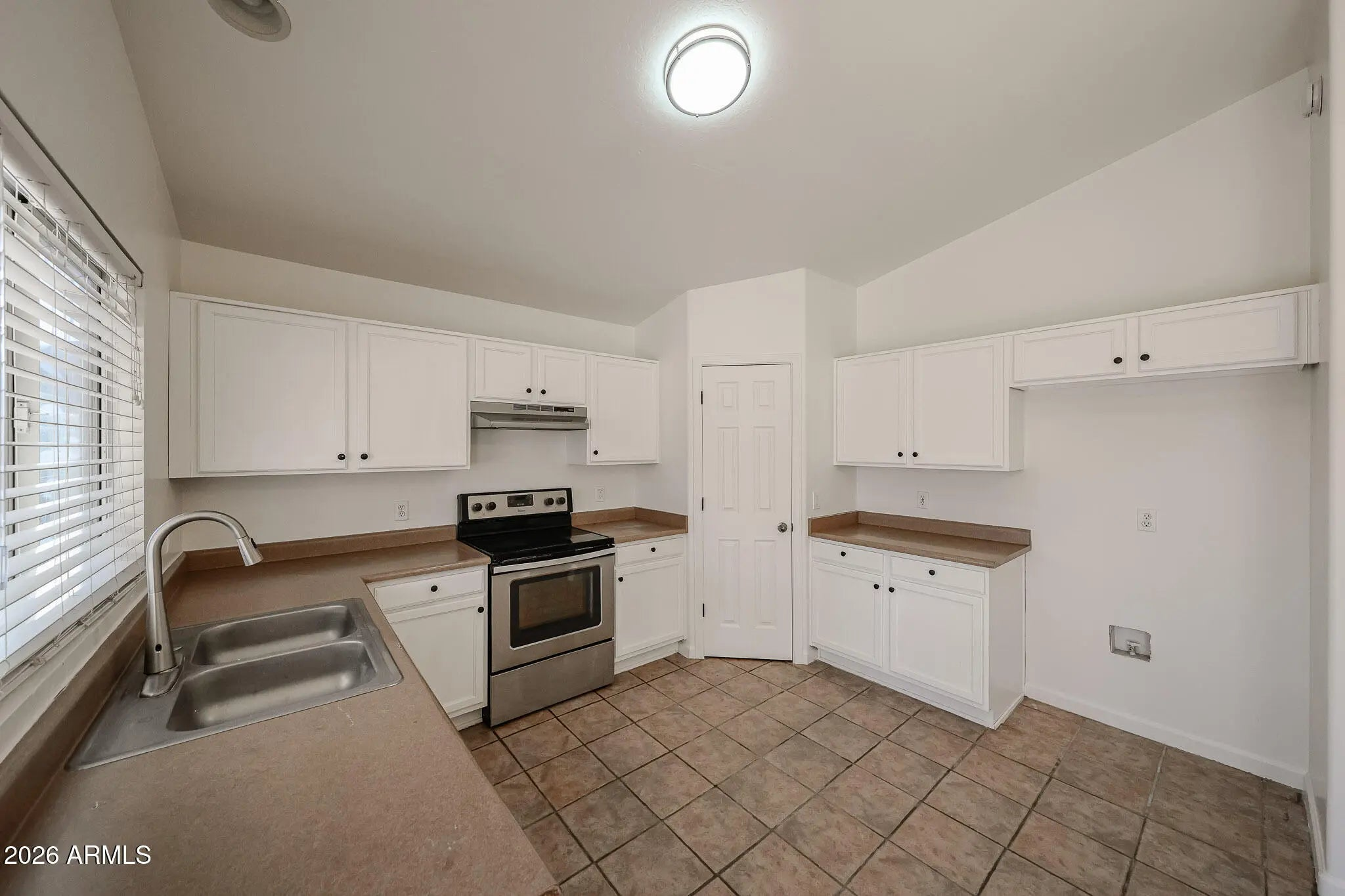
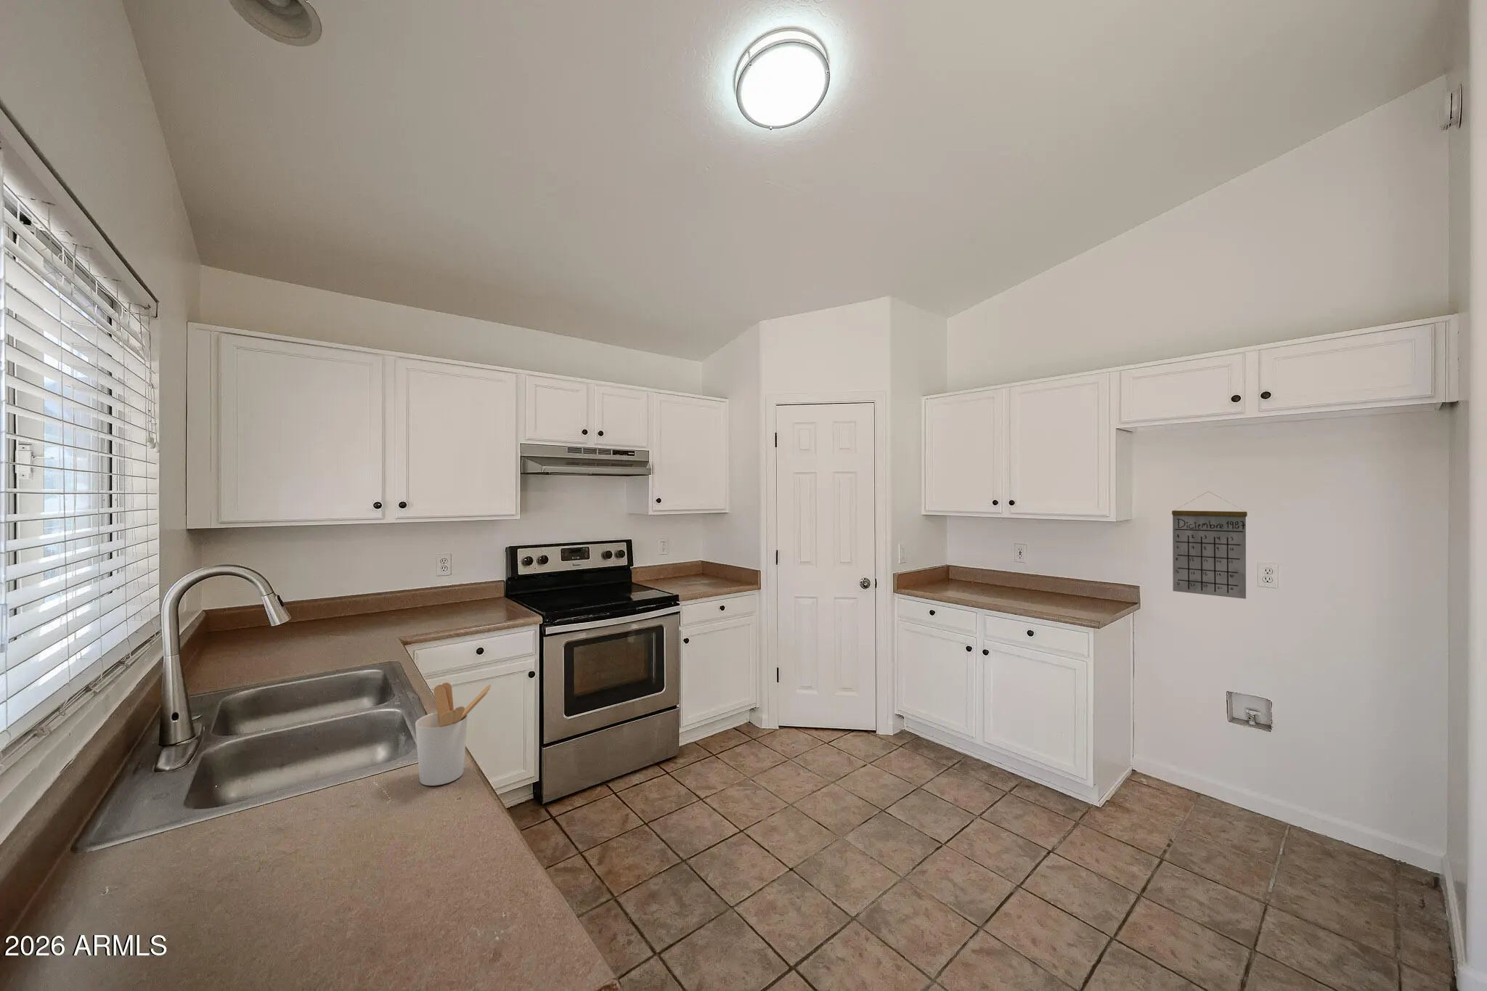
+ calendar [1171,491,1248,599]
+ utensil holder [415,681,492,786]
